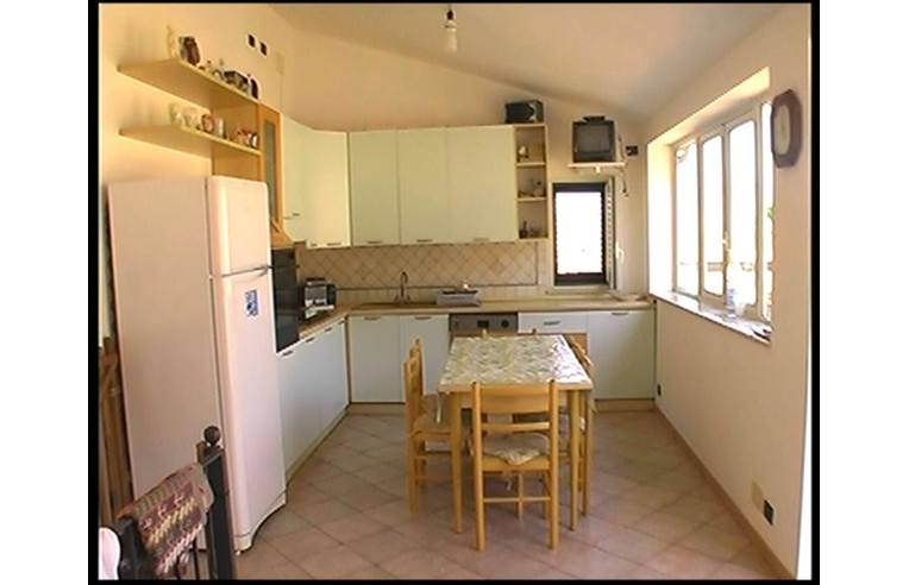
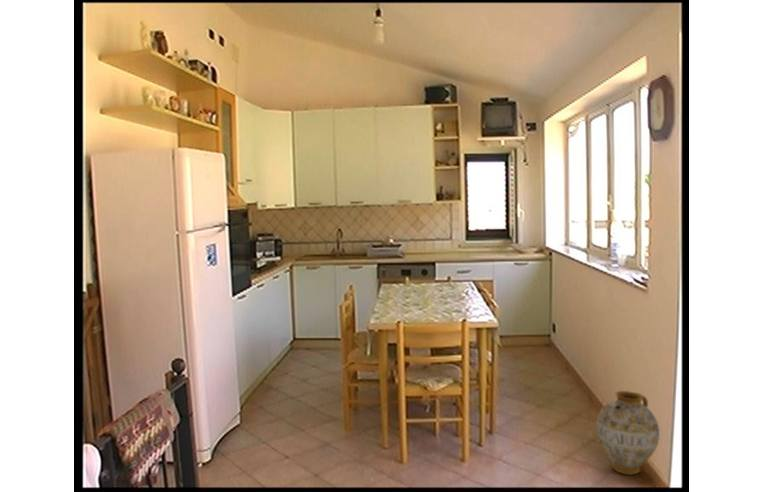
+ ceramic jug [596,390,660,476]
